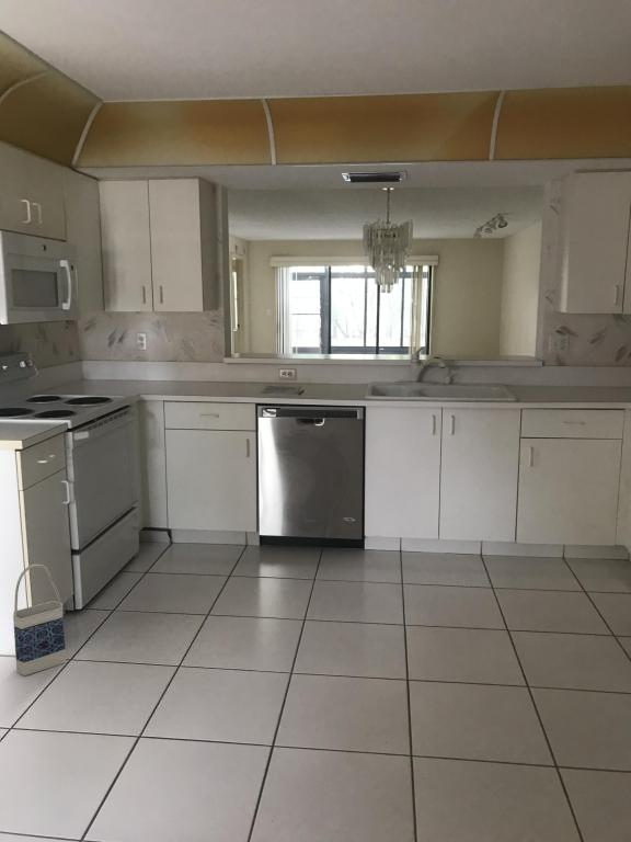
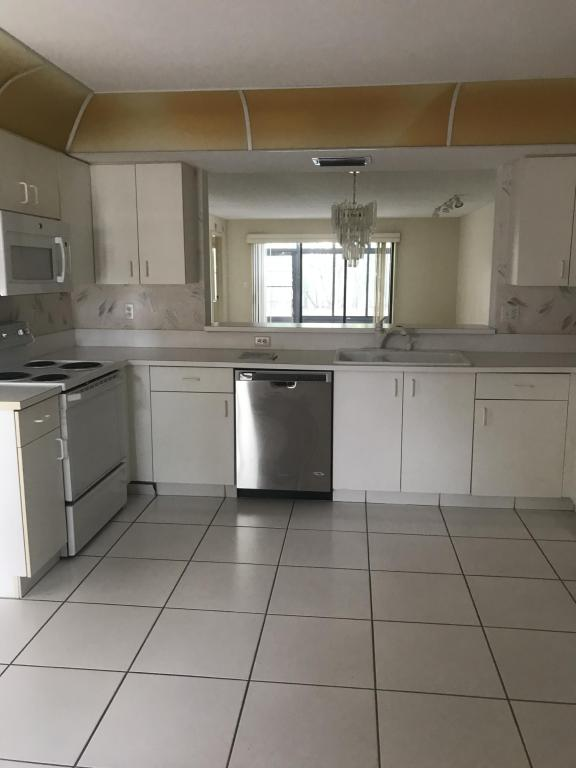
- bag [12,564,68,676]
